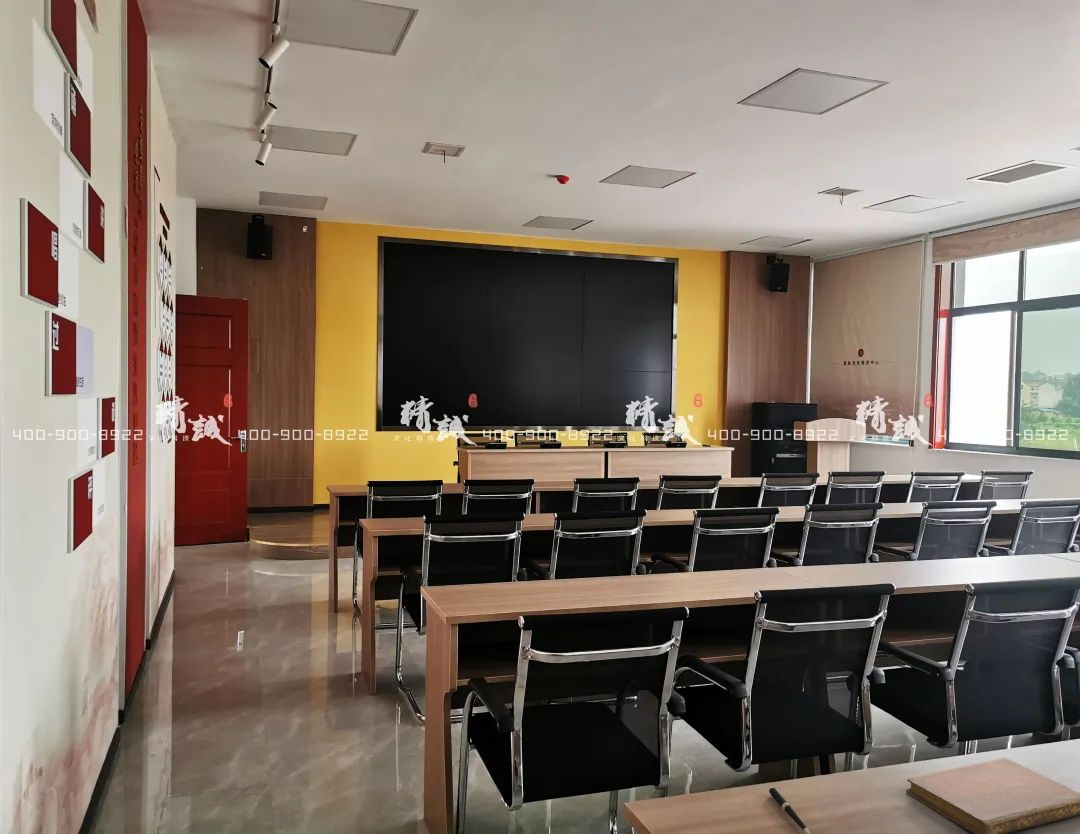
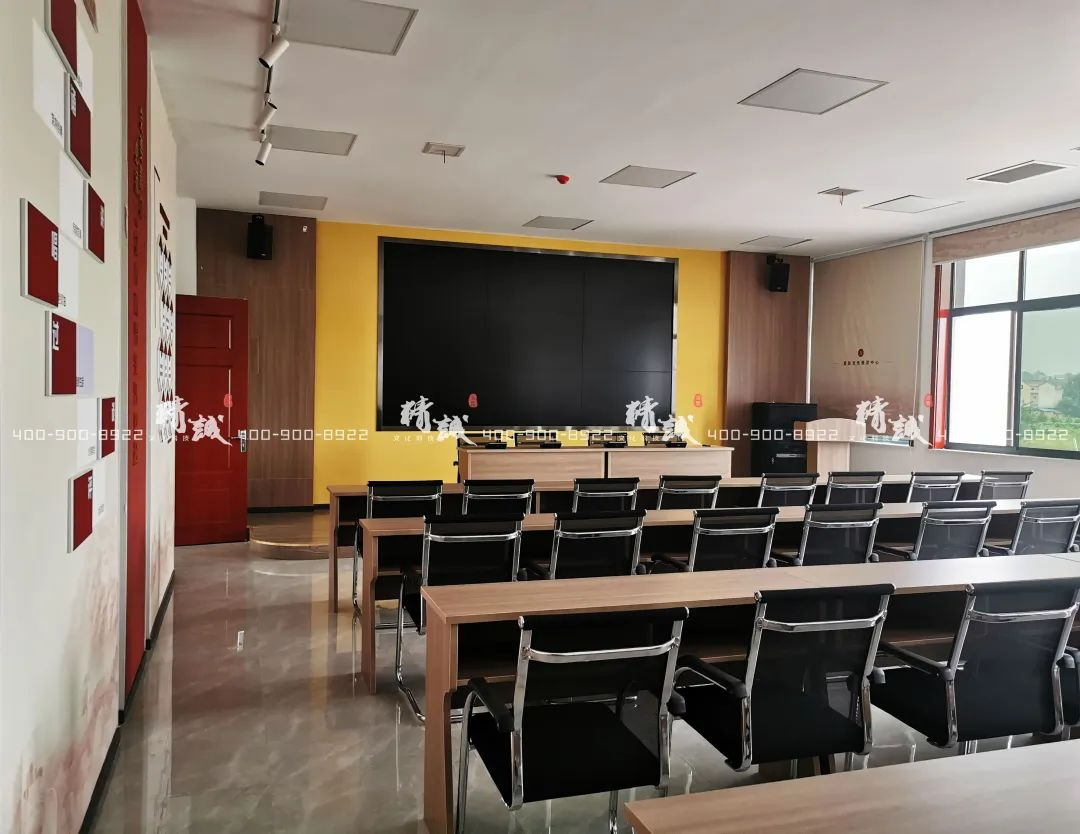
- pen [767,786,811,834]
- notebook [905,757,1080,834]
